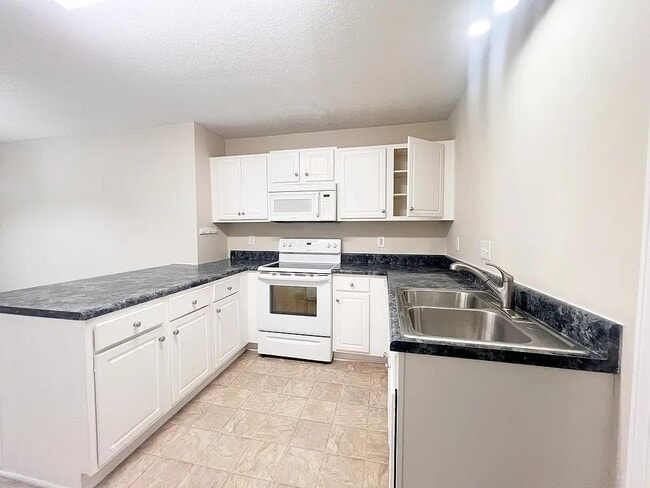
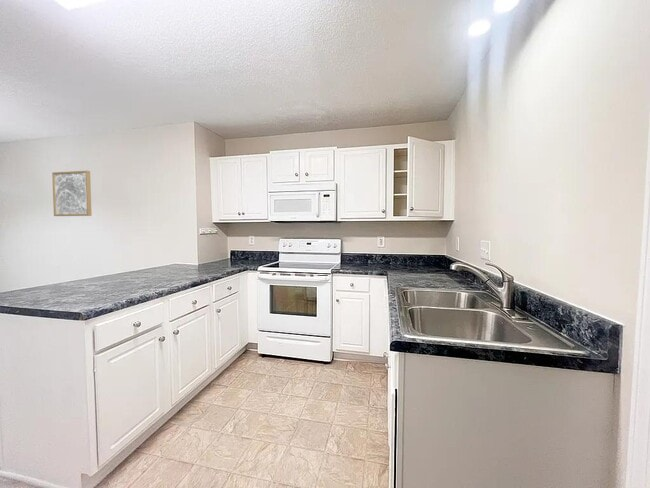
+ wall art [51,170,93,217]
